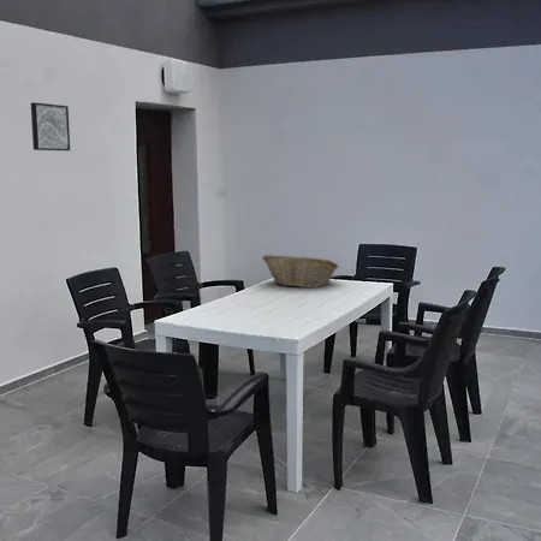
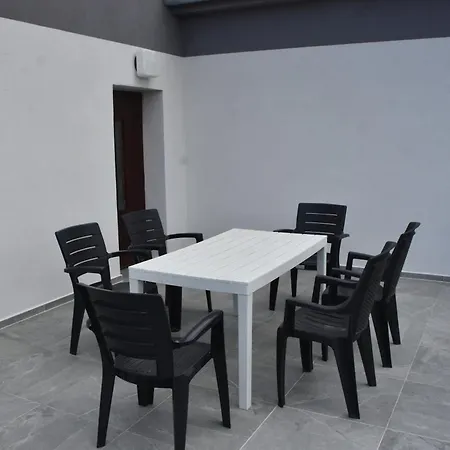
- fruit basket [261,254,340,289]
- wall art [30,101,71,151]
